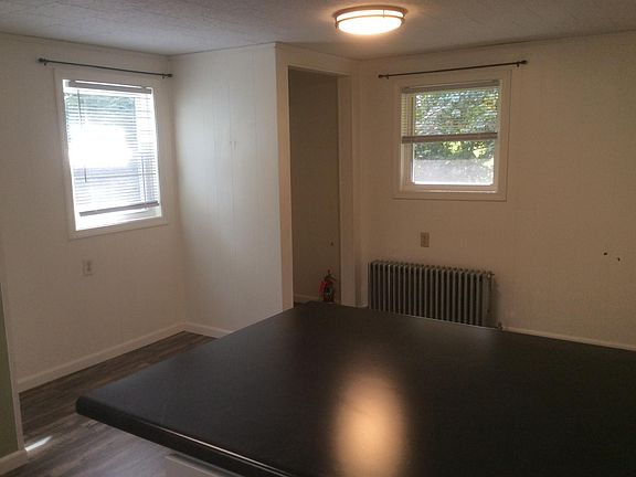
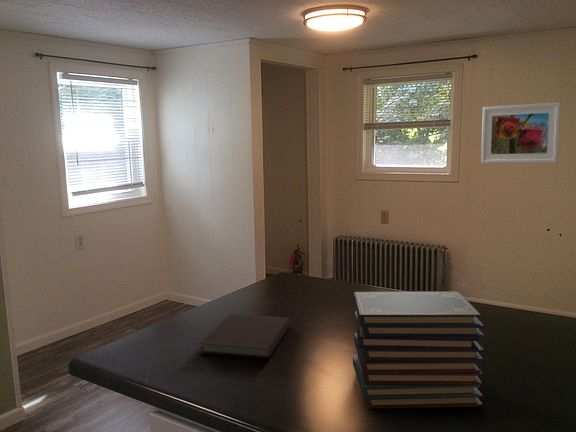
+ book stack [352,291,485,410]
+ notebook [198,313,291,360]
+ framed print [480,101,561,164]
